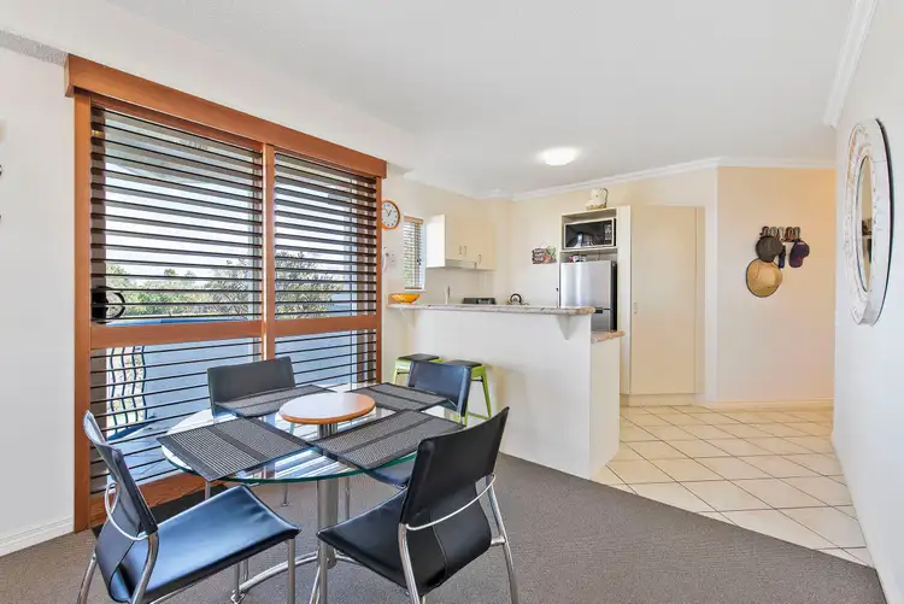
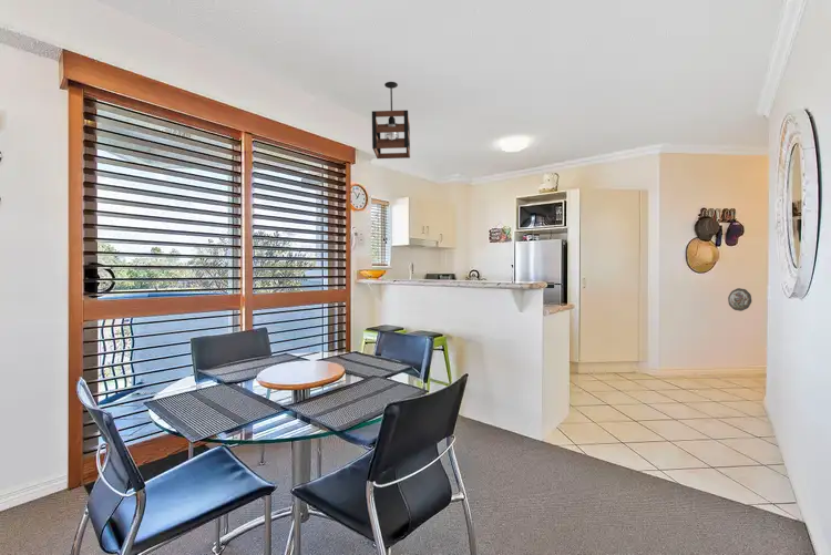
+ pendant light [371,81,411,160]
+ decorative plate [727,287,752,312]
